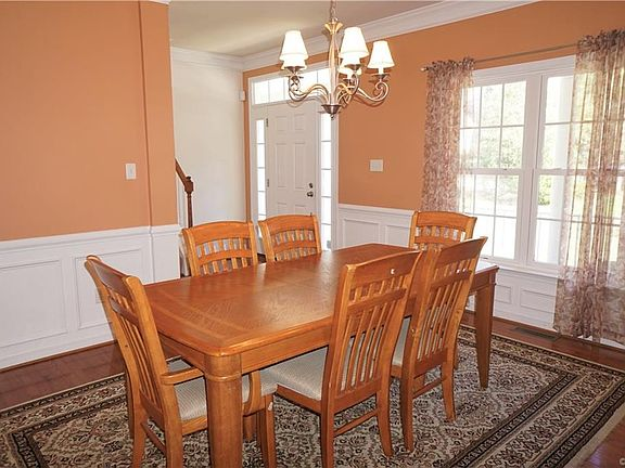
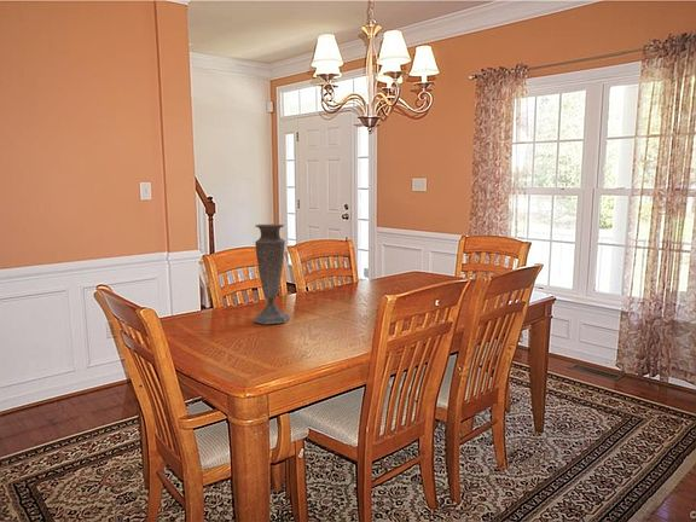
+ vase [253,222,290,325]
